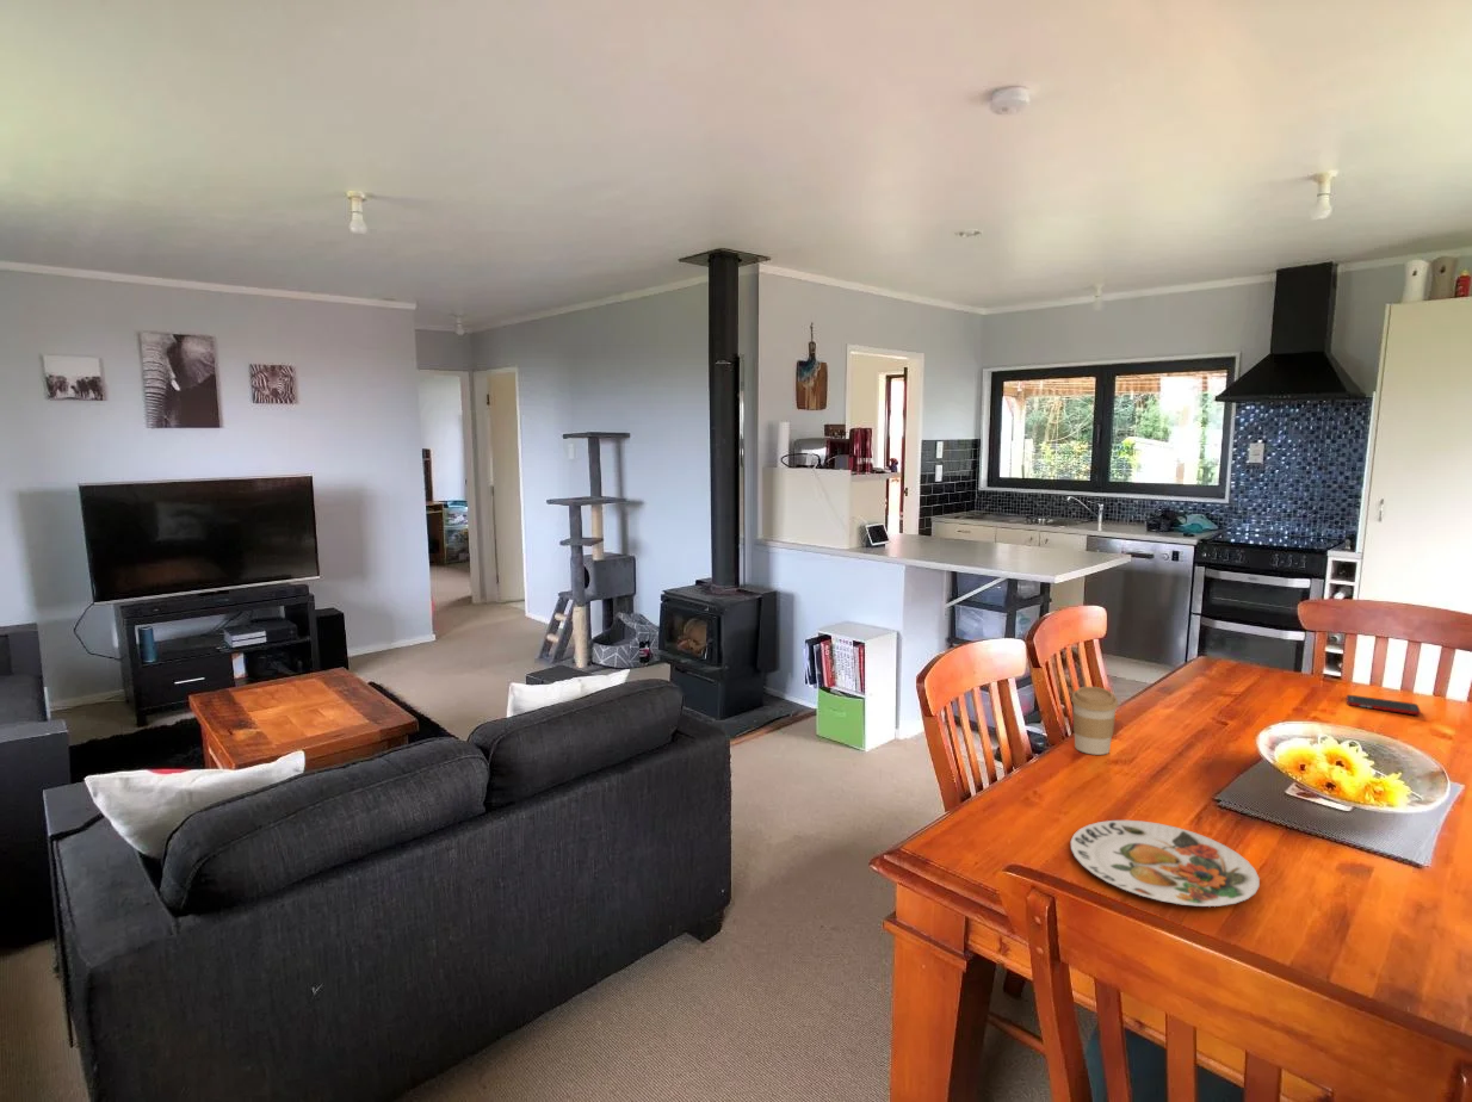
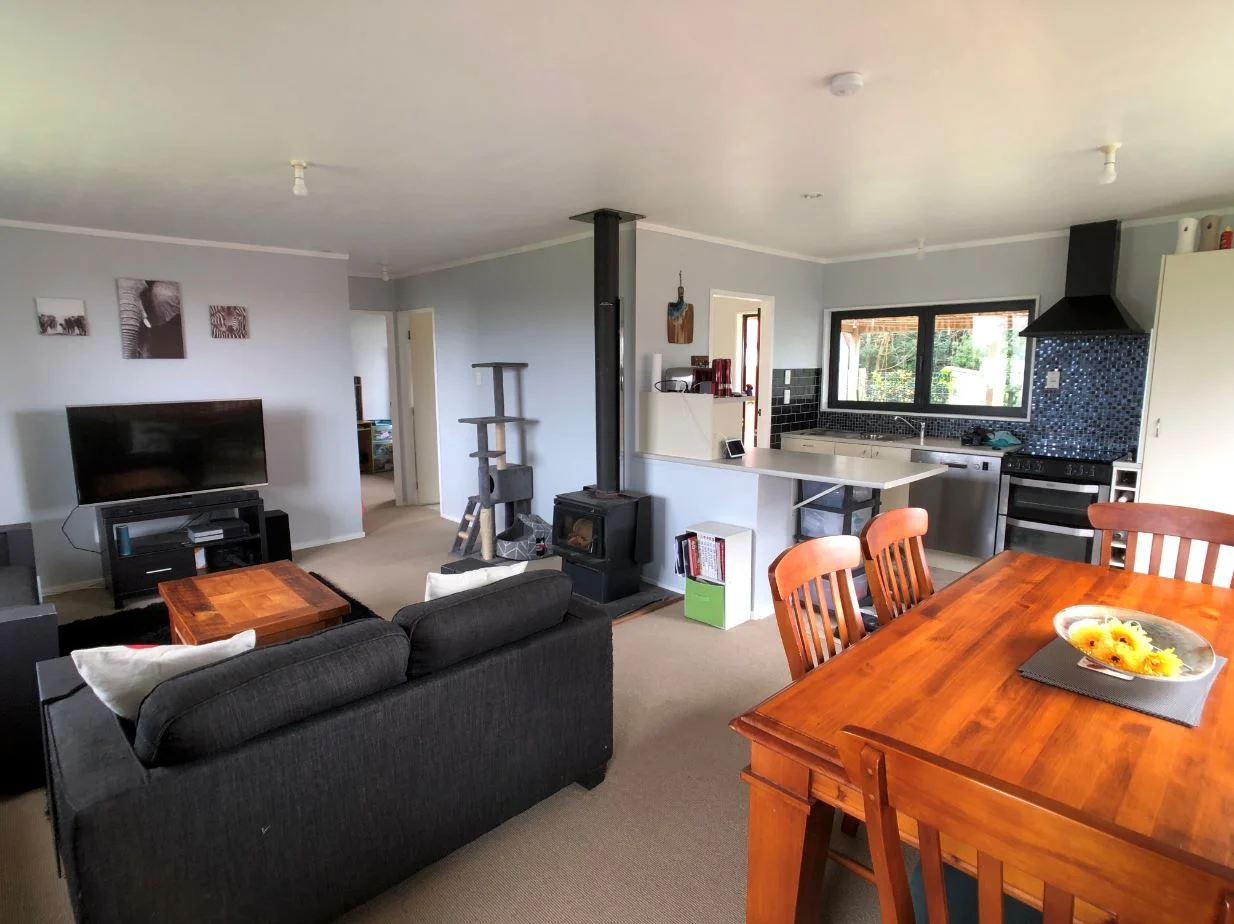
- coffee cup [1070,686,1119,756]
- plate [1070,819,1261,908]
- cell phone [1346,694,1422,716]
